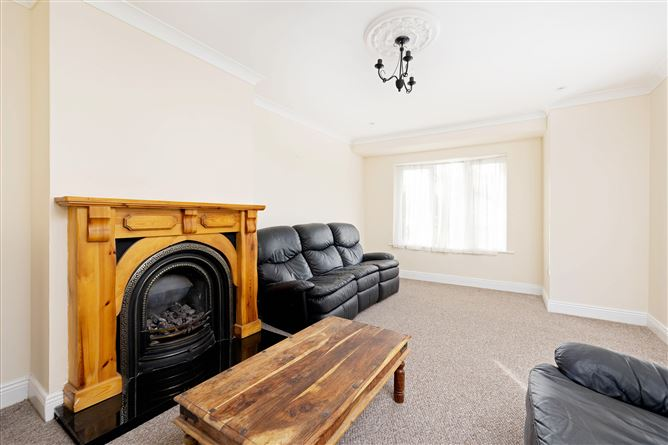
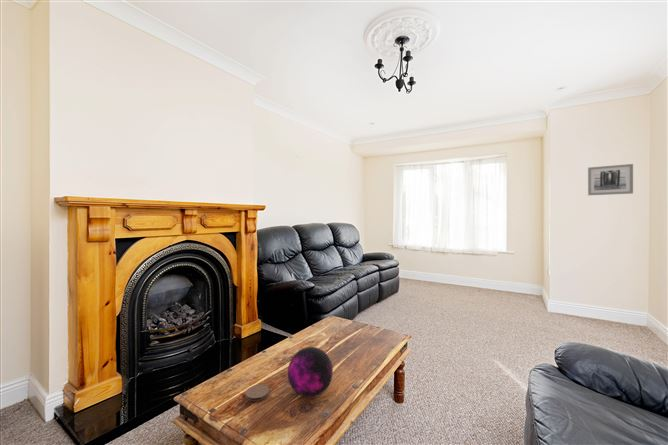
+ coaster [245,384,270,402]
+ decorative orb [287,346,334,398]
+ wall art [587,163,634,196]
